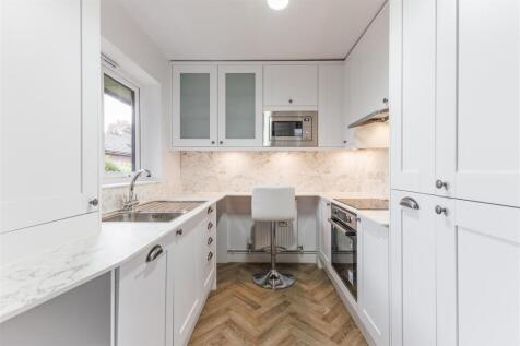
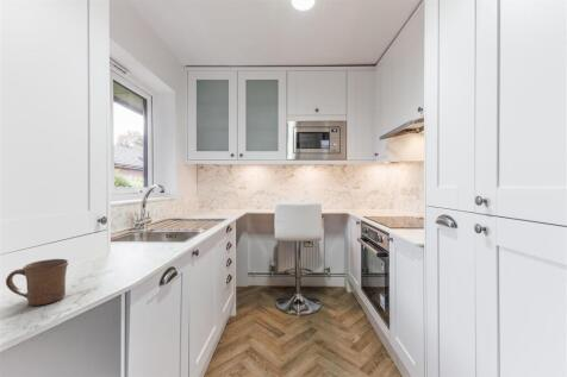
+ mug [5,258,69,307]
